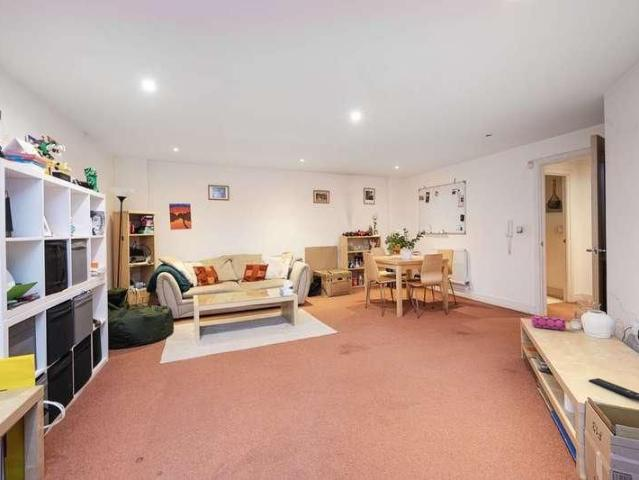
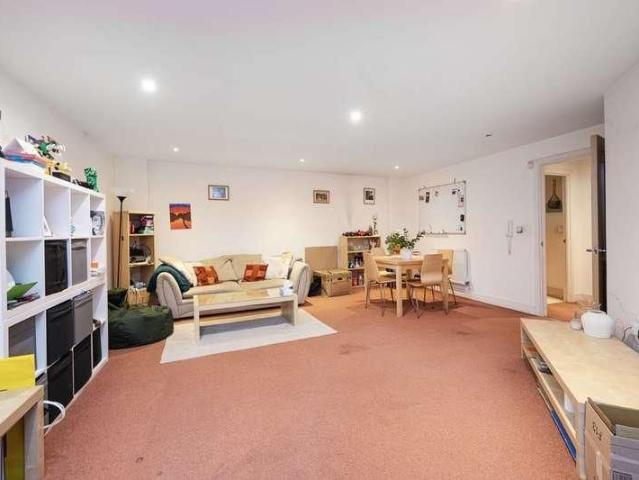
- remote control [588,377,639,402]
- pencil case [530,313,567,331]
